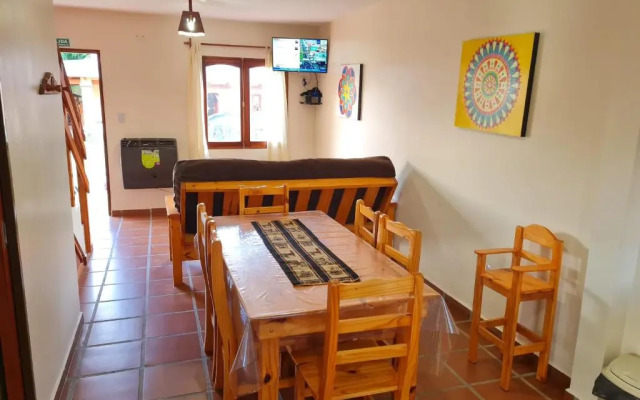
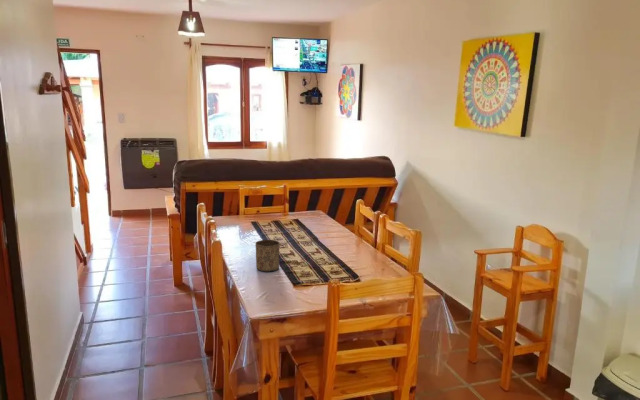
+ cup [254,239,281,273]
